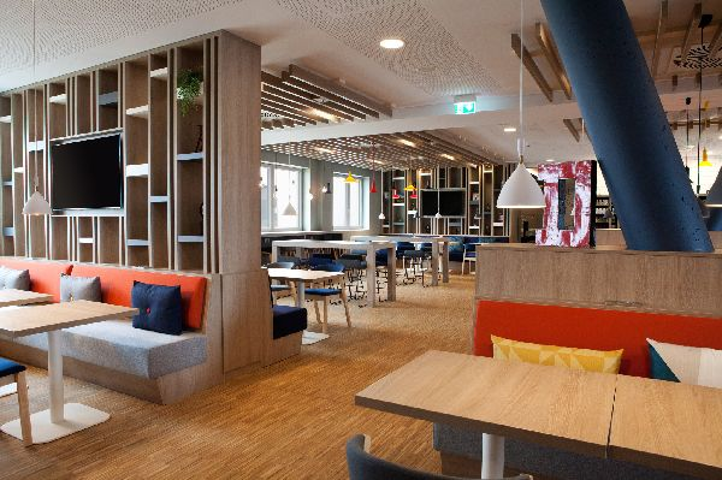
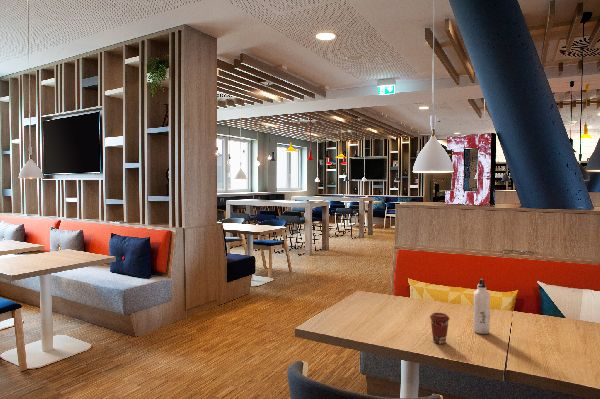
+ water bottle [473,278,491,335]
+ coffee cup [429,312,451,345]
